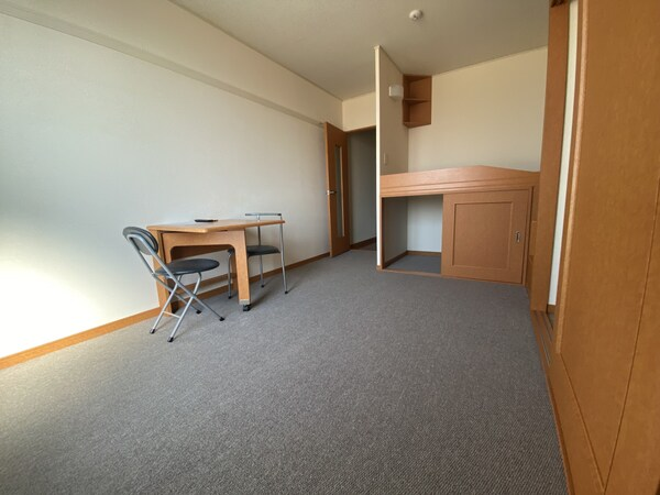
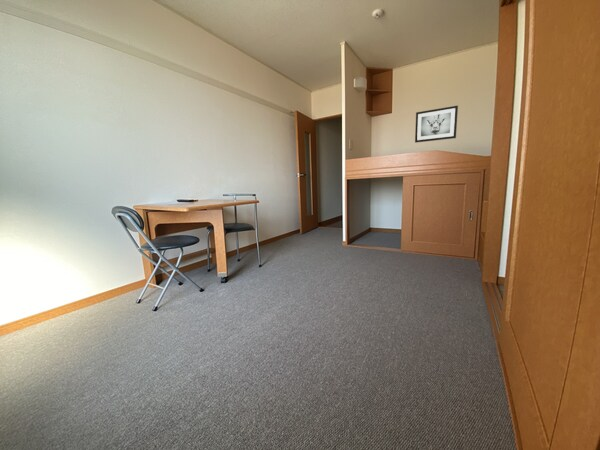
+ wall art [414,105,459,144]
